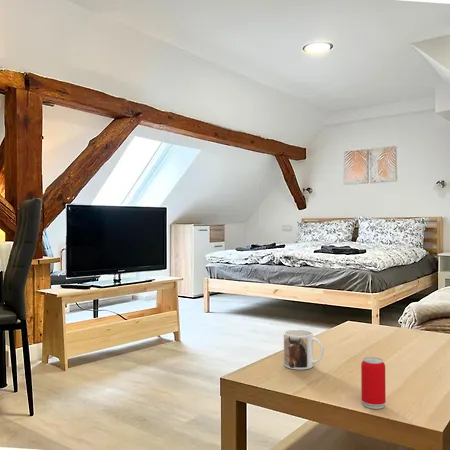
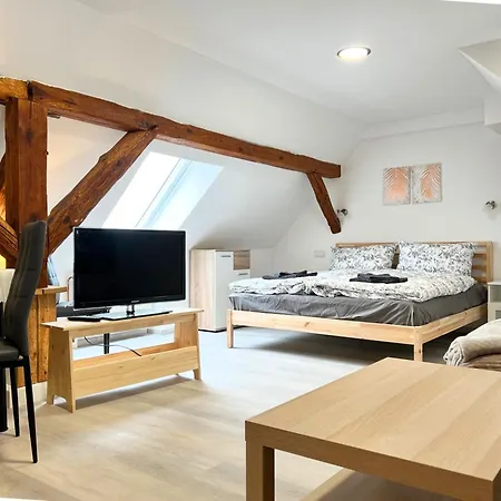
- mug [283,328,325,371]
- beverage can [360,356,387,410]
